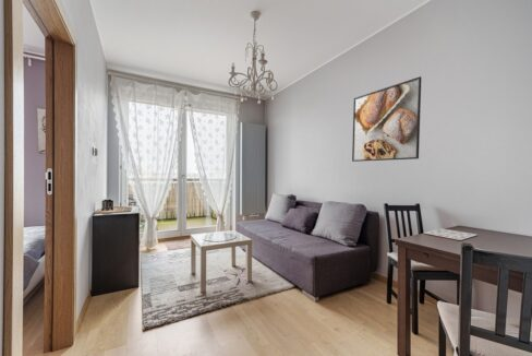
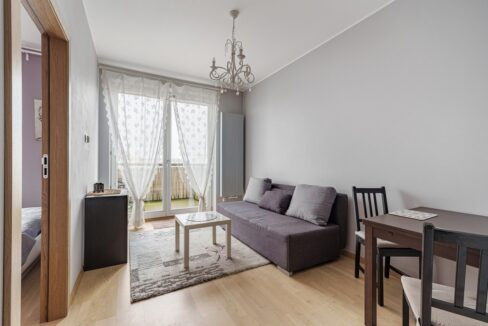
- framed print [351,75,422,163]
